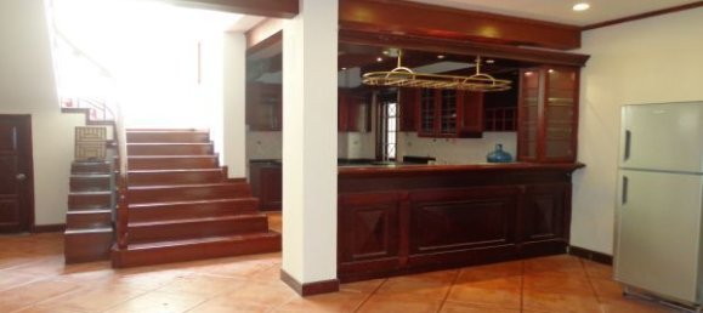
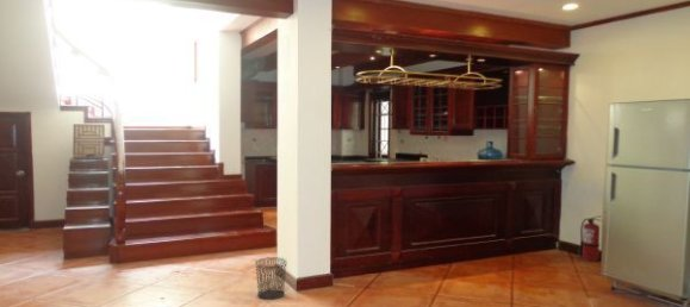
+ waste bin [254,256,288,301]
+ fire extinguisher [578,214,603,262]
